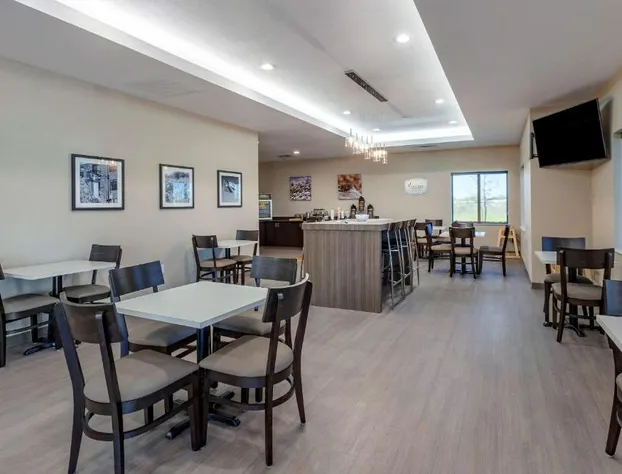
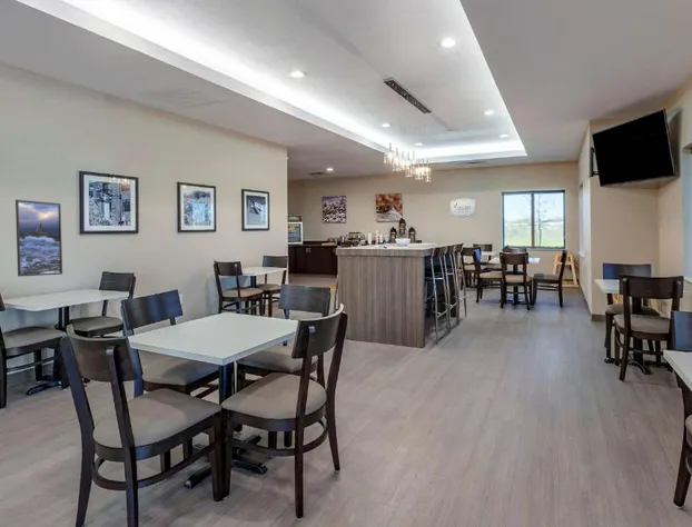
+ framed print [14,199,63,278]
